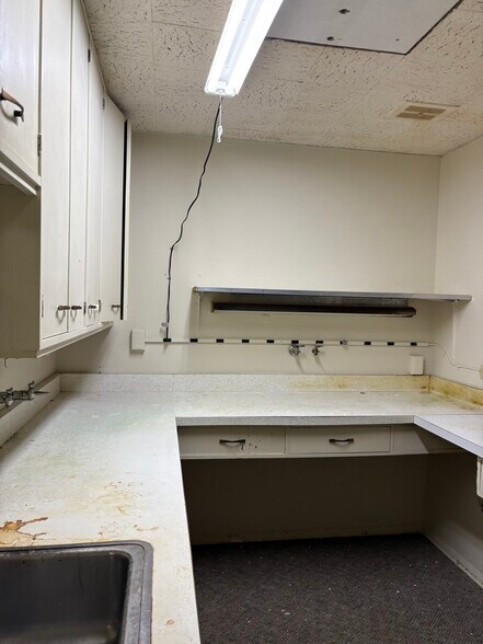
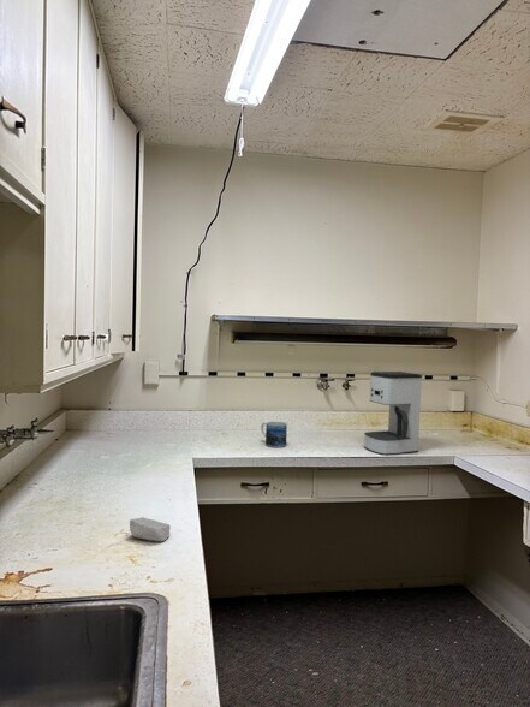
+ soap bar [129,516,172,542]
+ mug [260,421,288,448]
+ coffee maker [363,370,423,456]
